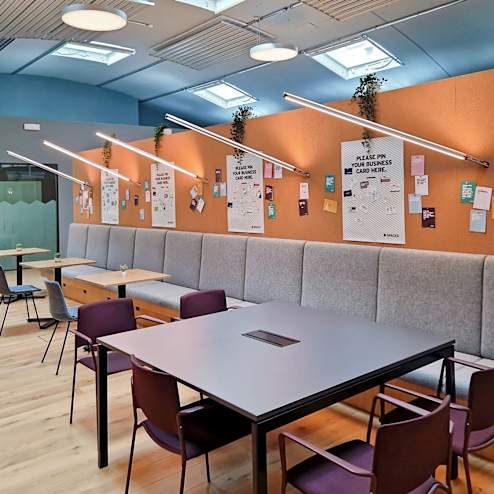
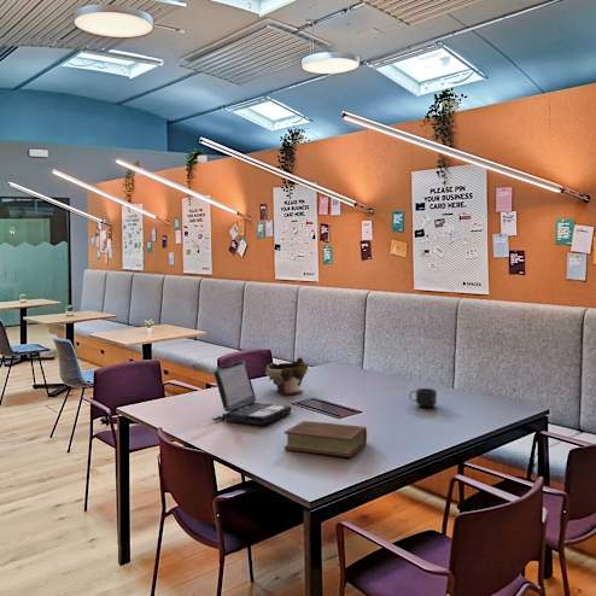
+ laptop [211,360,292,426]
+ bowl [264,356,309,396]
+ book [284,420,368,458]
+ mug [408,387,438,409]
